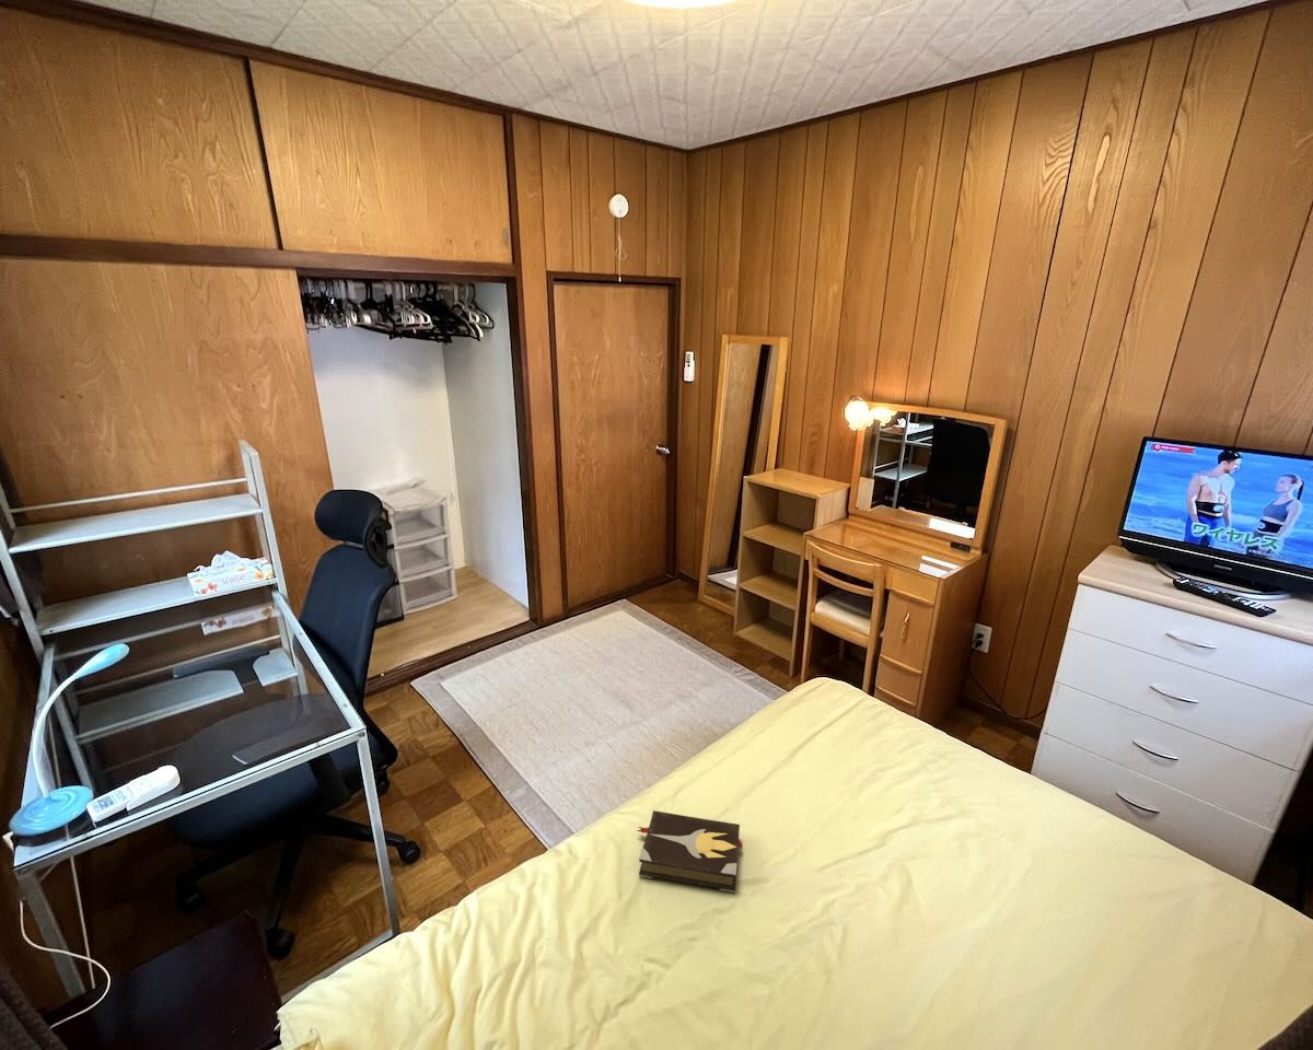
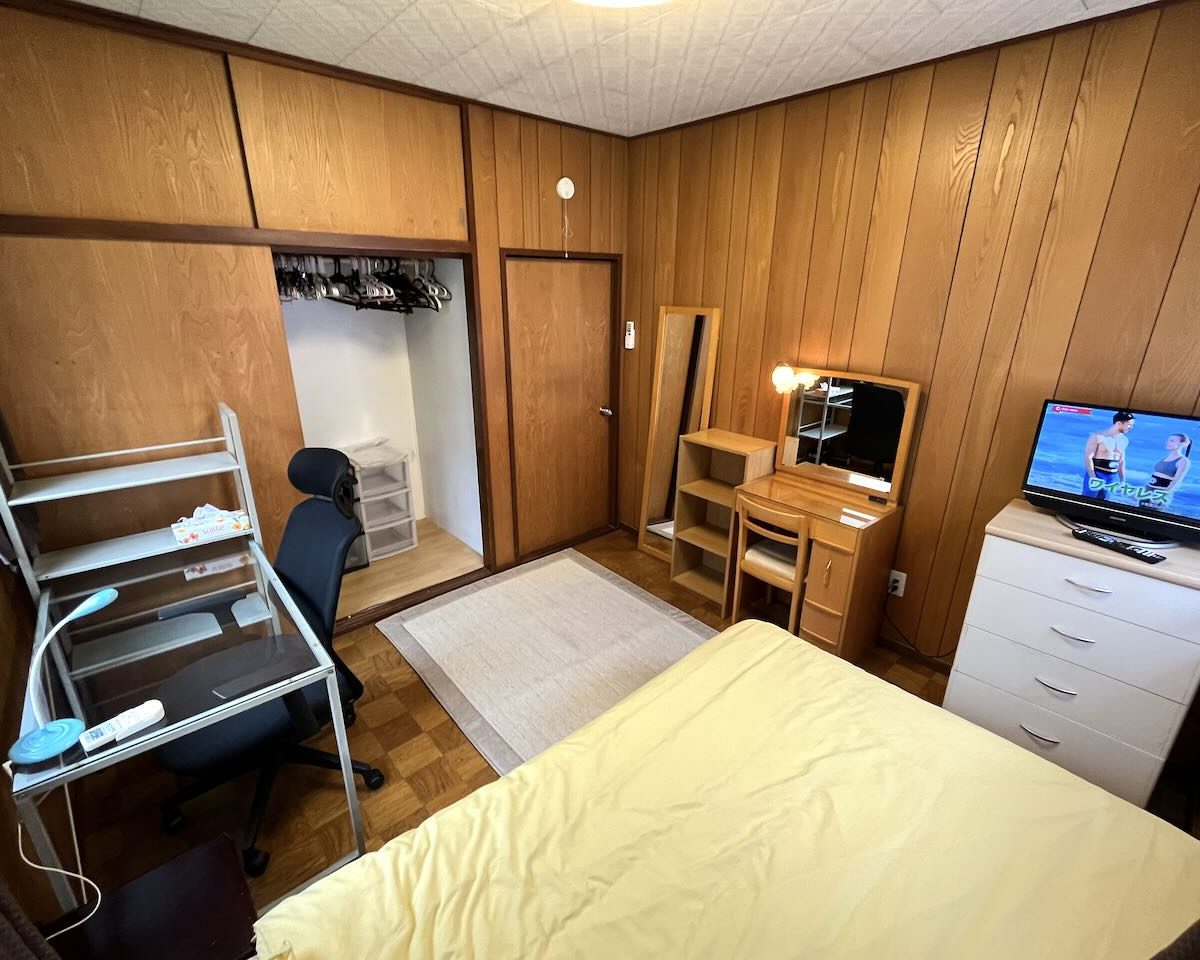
- hardback book [636,809,743,894]
